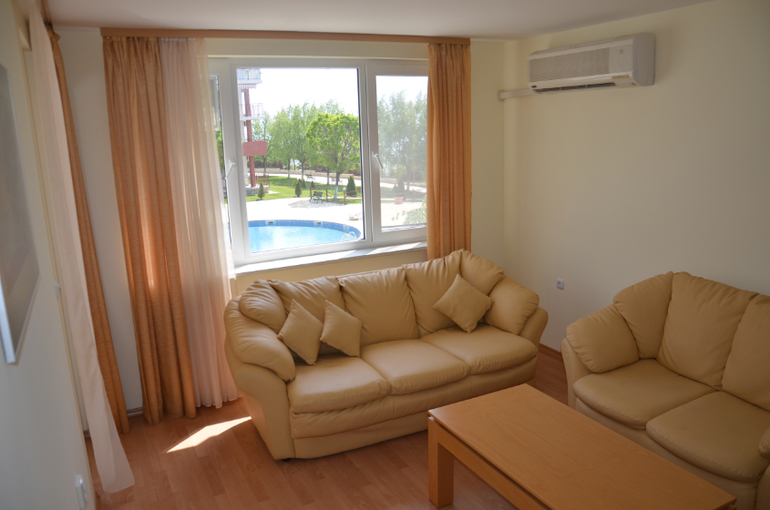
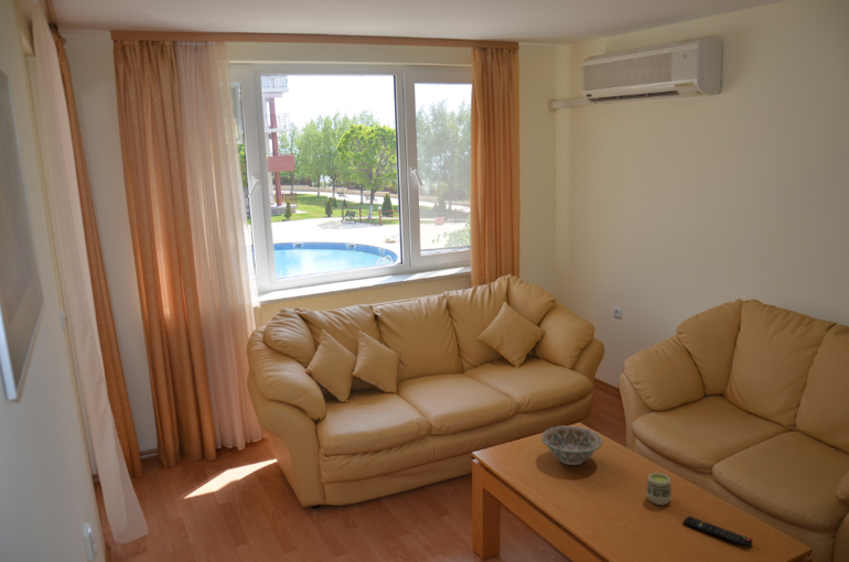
+ decorative bowl [540,424,603,466]
+ cup [646,472,673,506]
+ remote control [681,515,753,549]
